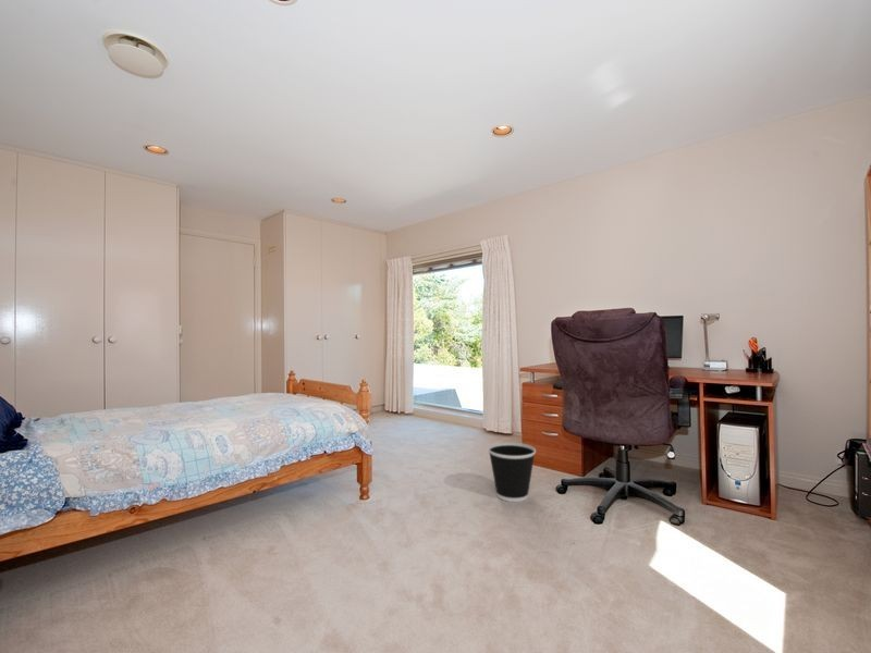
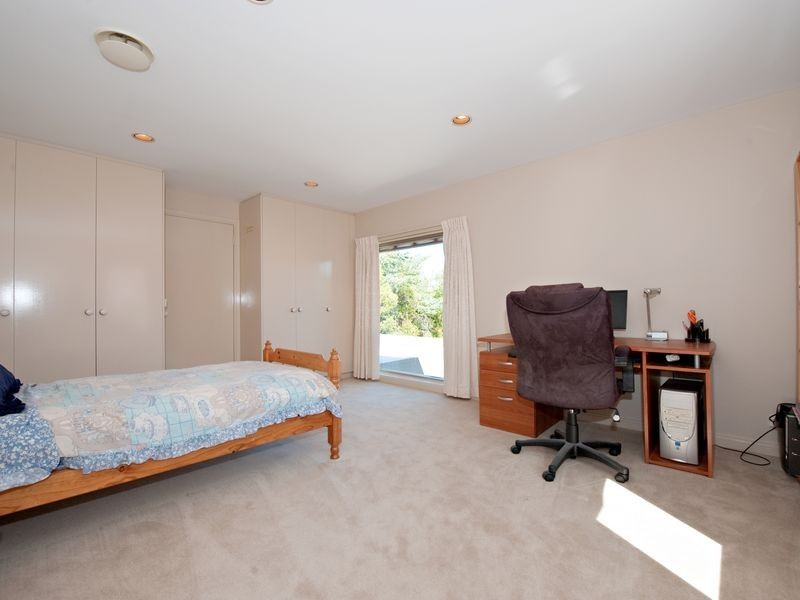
- wastebasket [487,441,537,503]
